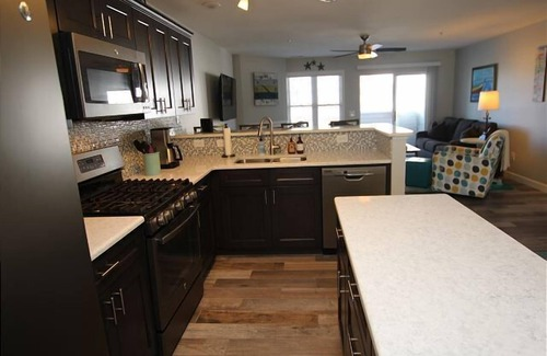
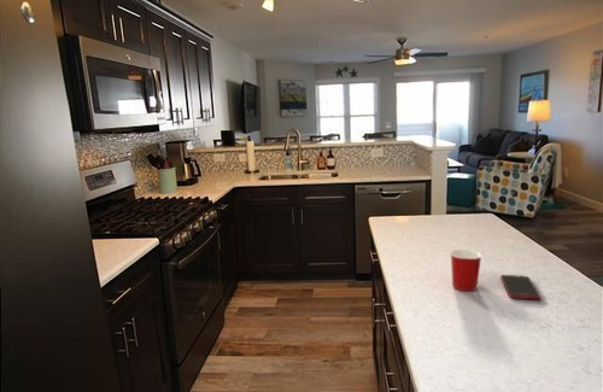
+ cell phone [499,274,541,300]
+ mug [450,248,482,292]
